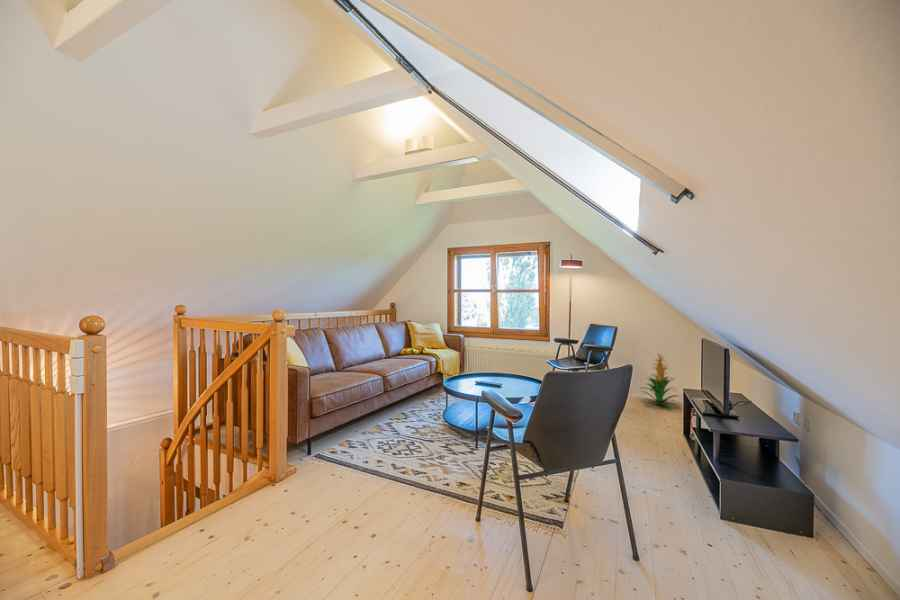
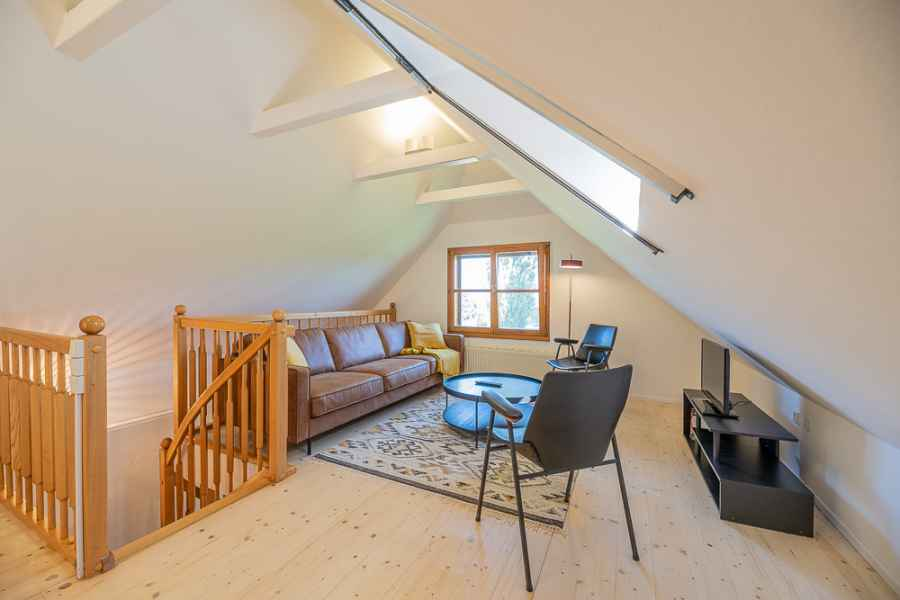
- indoor plant [638,349,683,411]
